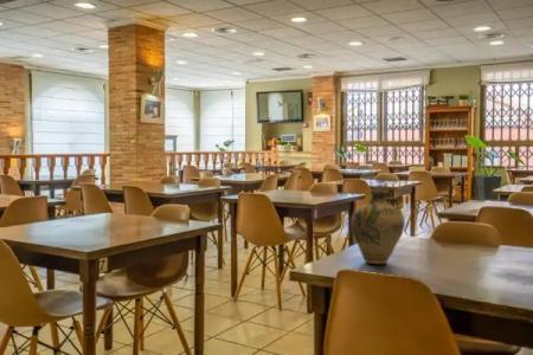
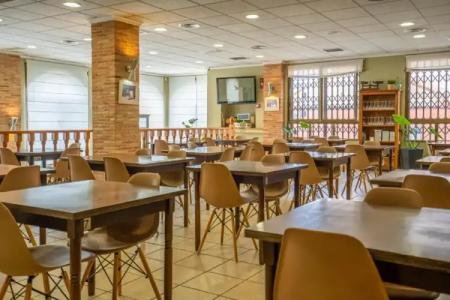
- jug [349,188,406,265]
